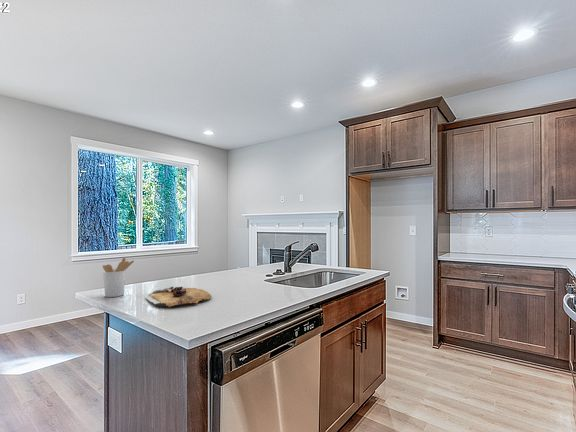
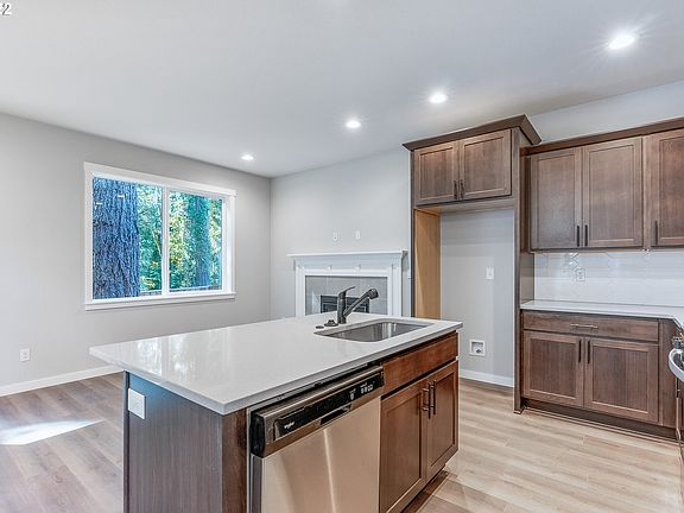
- utensil holder [102,256,135,298]
- cutting board [145,286,213,308]
